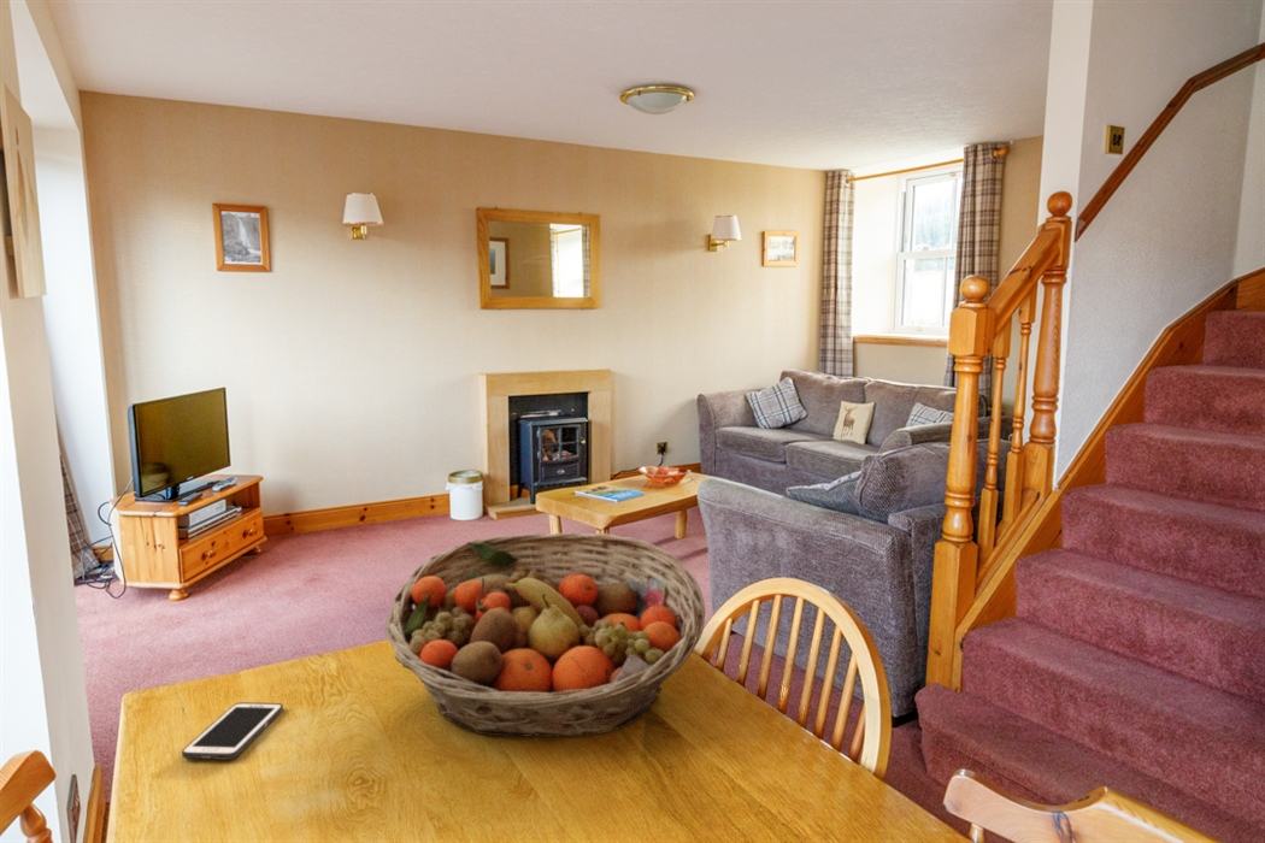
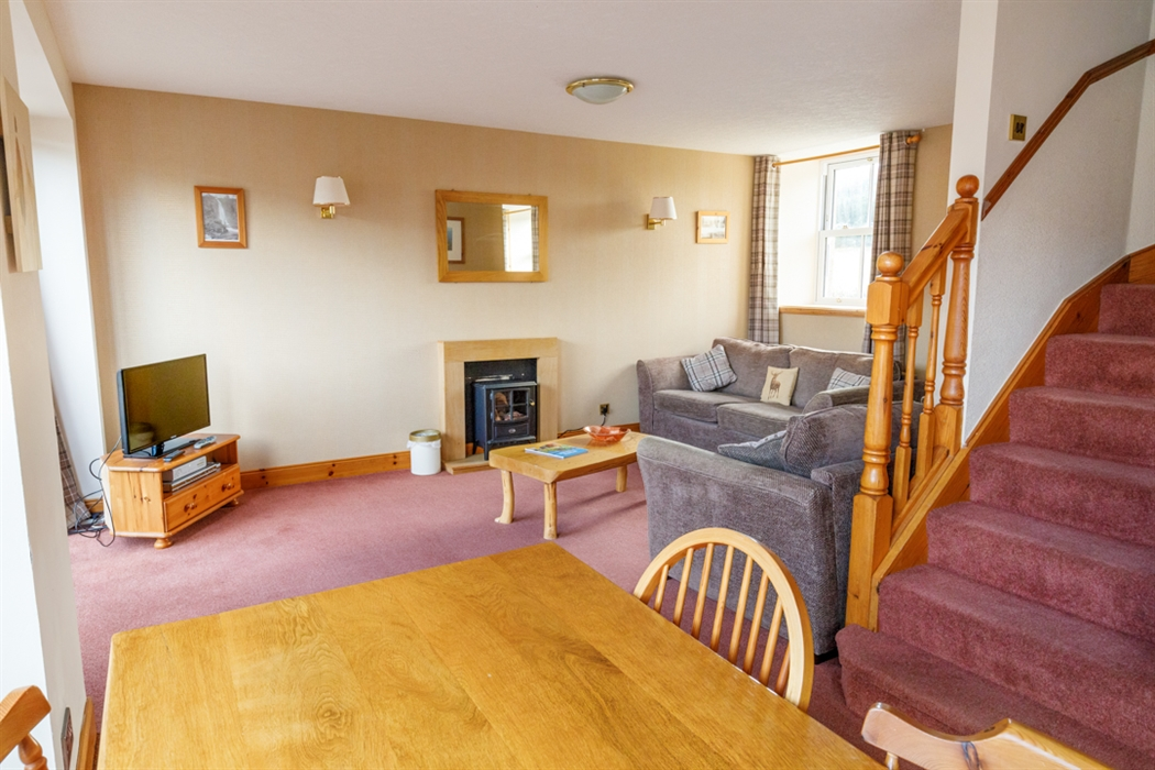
- cell phone [181,701,284,761]
- fruit basket [384,531,706,738]
